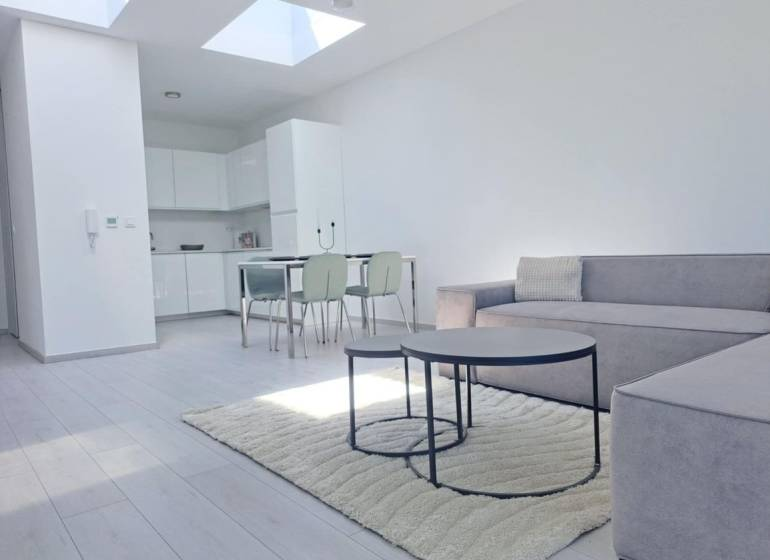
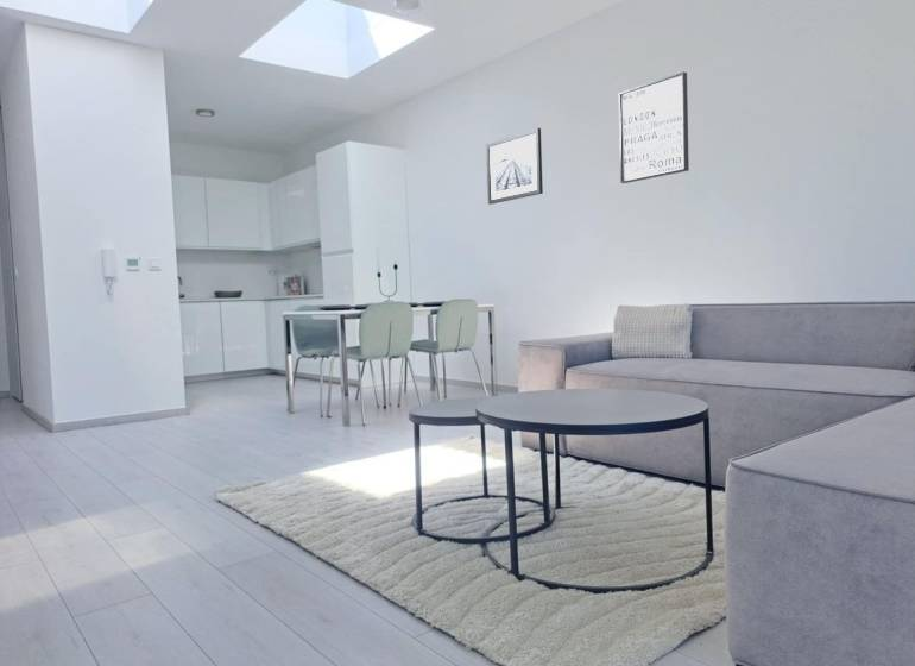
+ wall art [485,127,544,206]
+ wall art [618,70,690,184]
